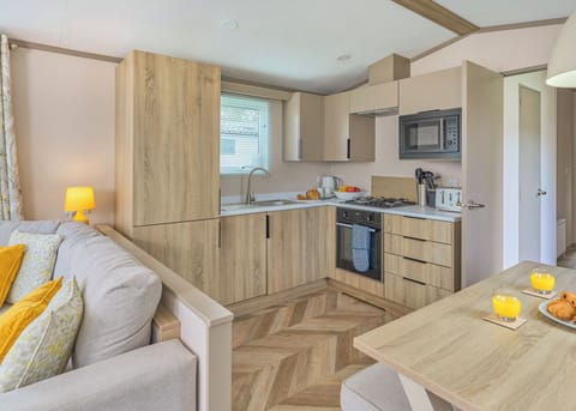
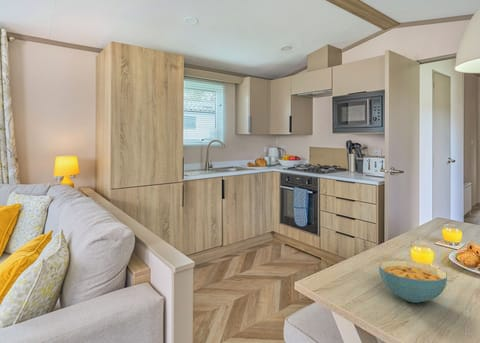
+ cereal bowl [378,260,448,304]
